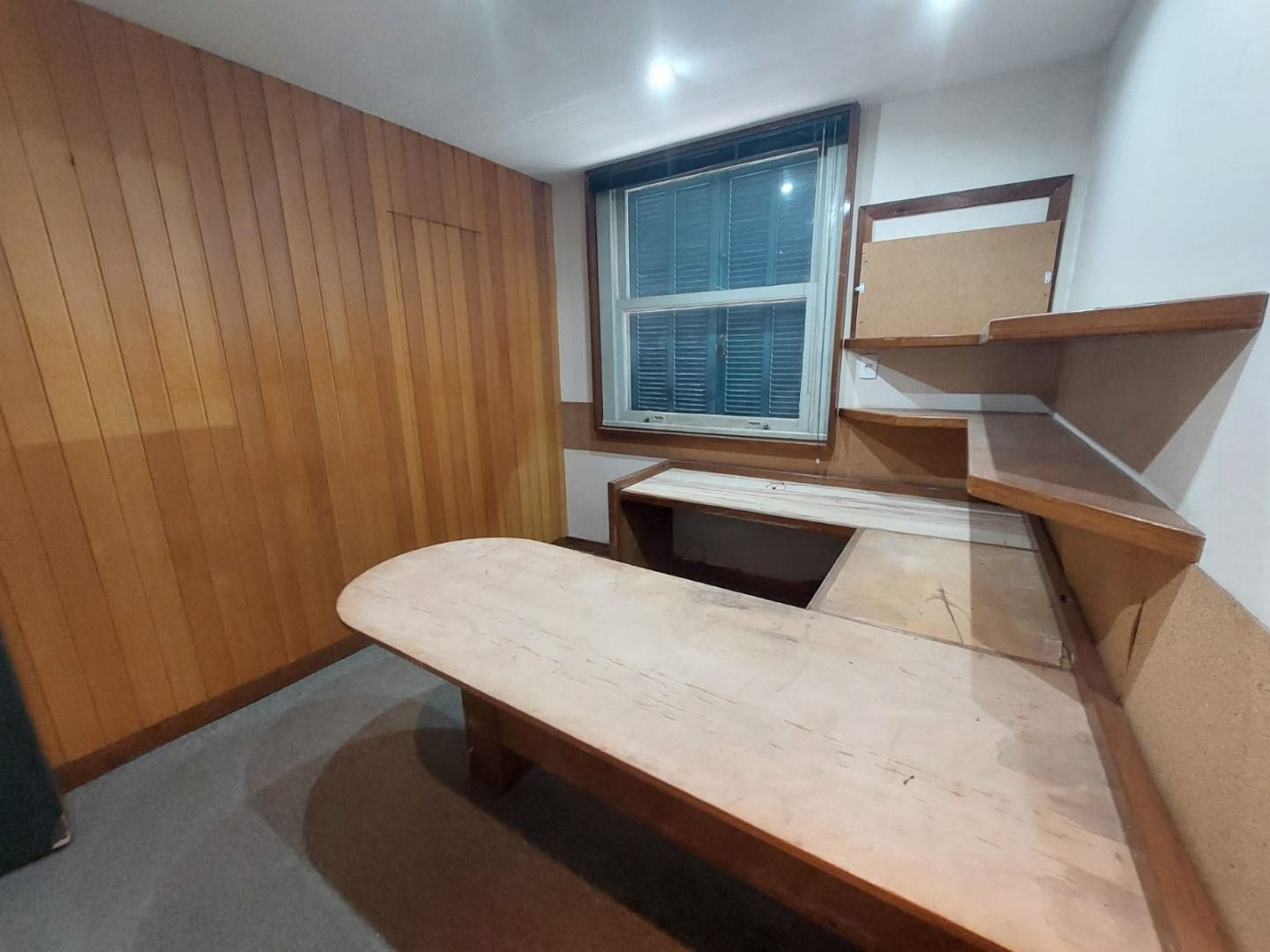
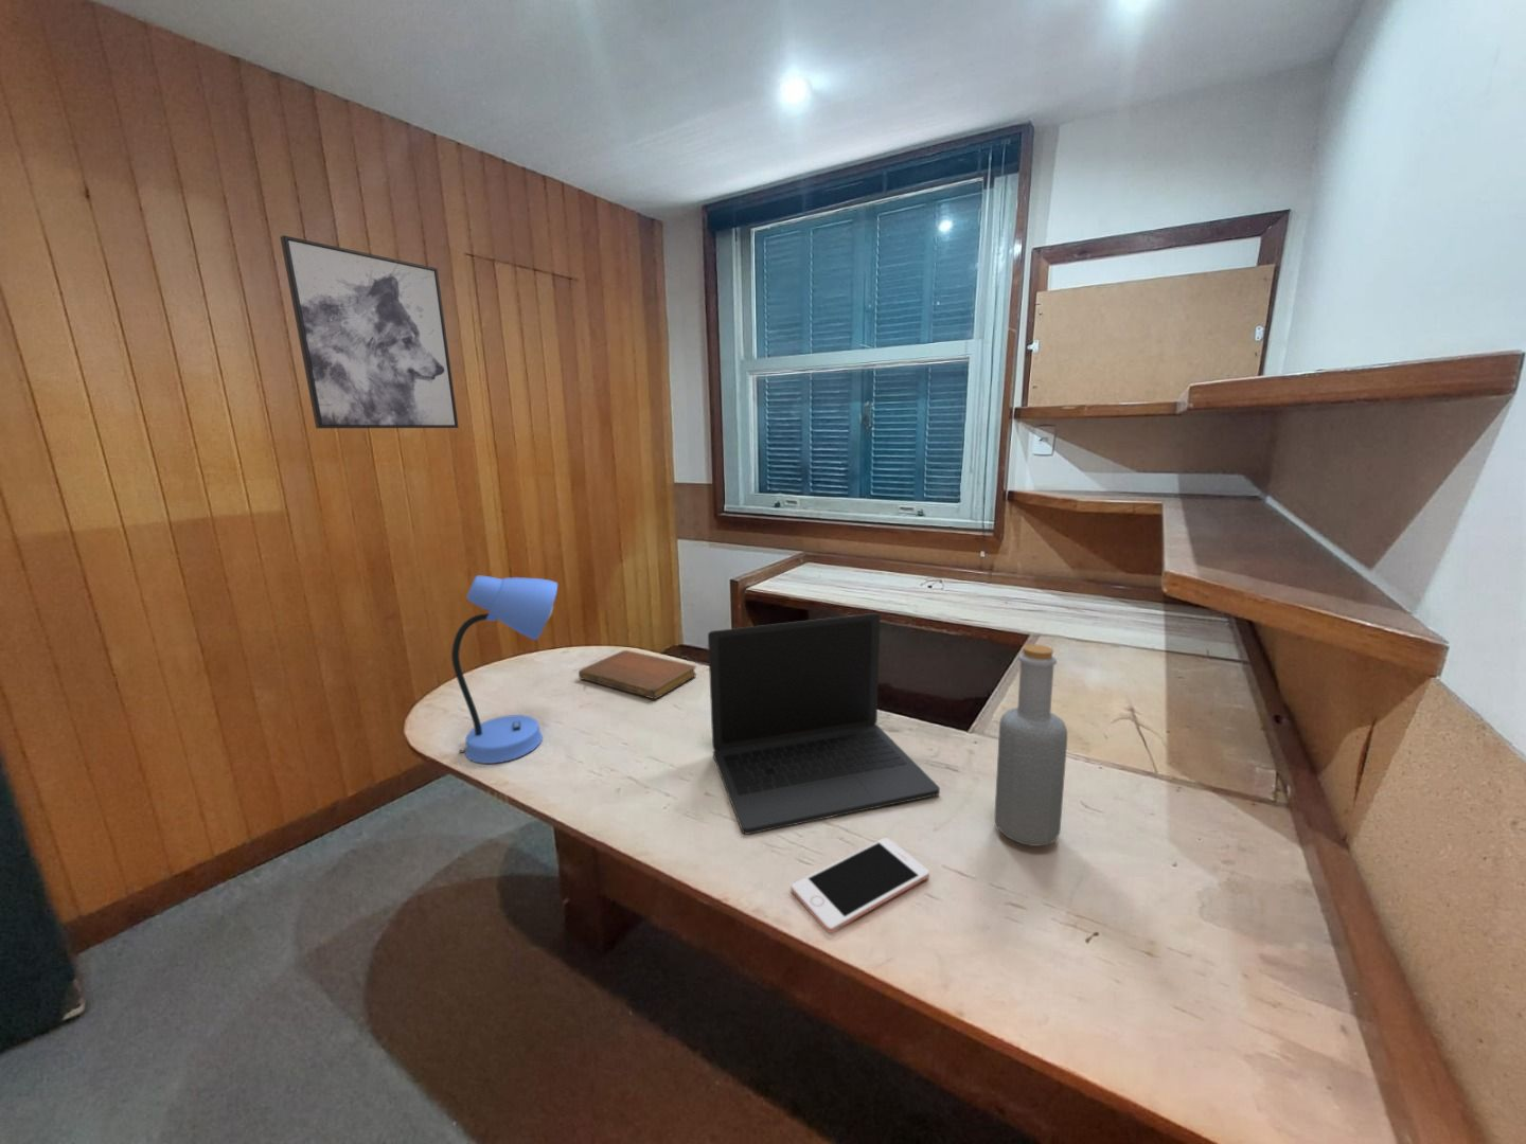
+ notebook [578,649,697,701]
+ cell phone [791,836,930,934]
+ laptop [707,612,941,835]
+ desk lamp [451,576,559,764]
+ bottle [994,643,1068,847]
+ wall art [279,234,460,429]
